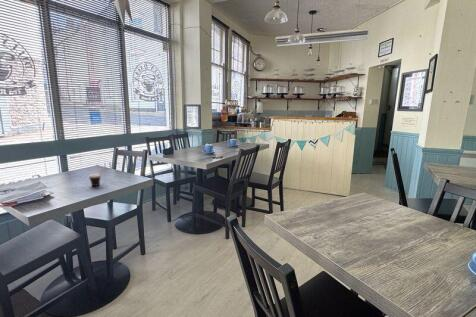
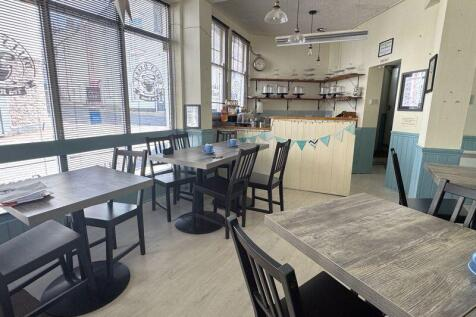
- cup [88,167,110,187]
